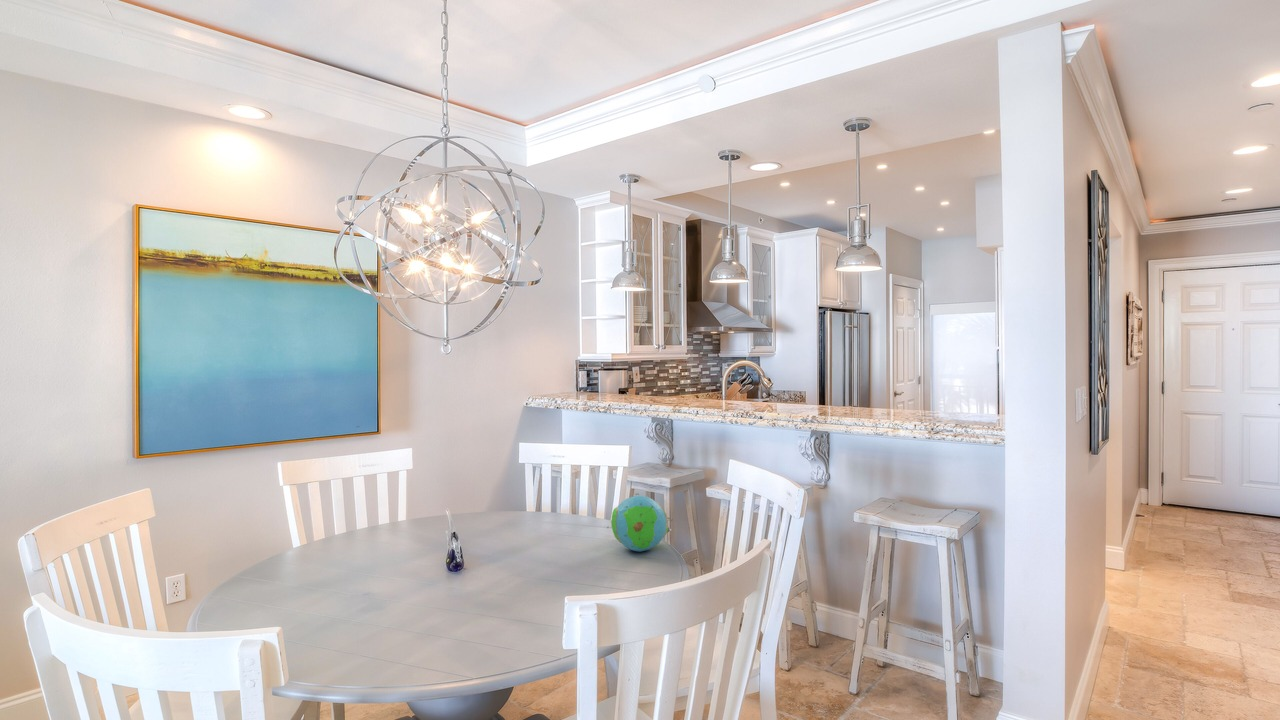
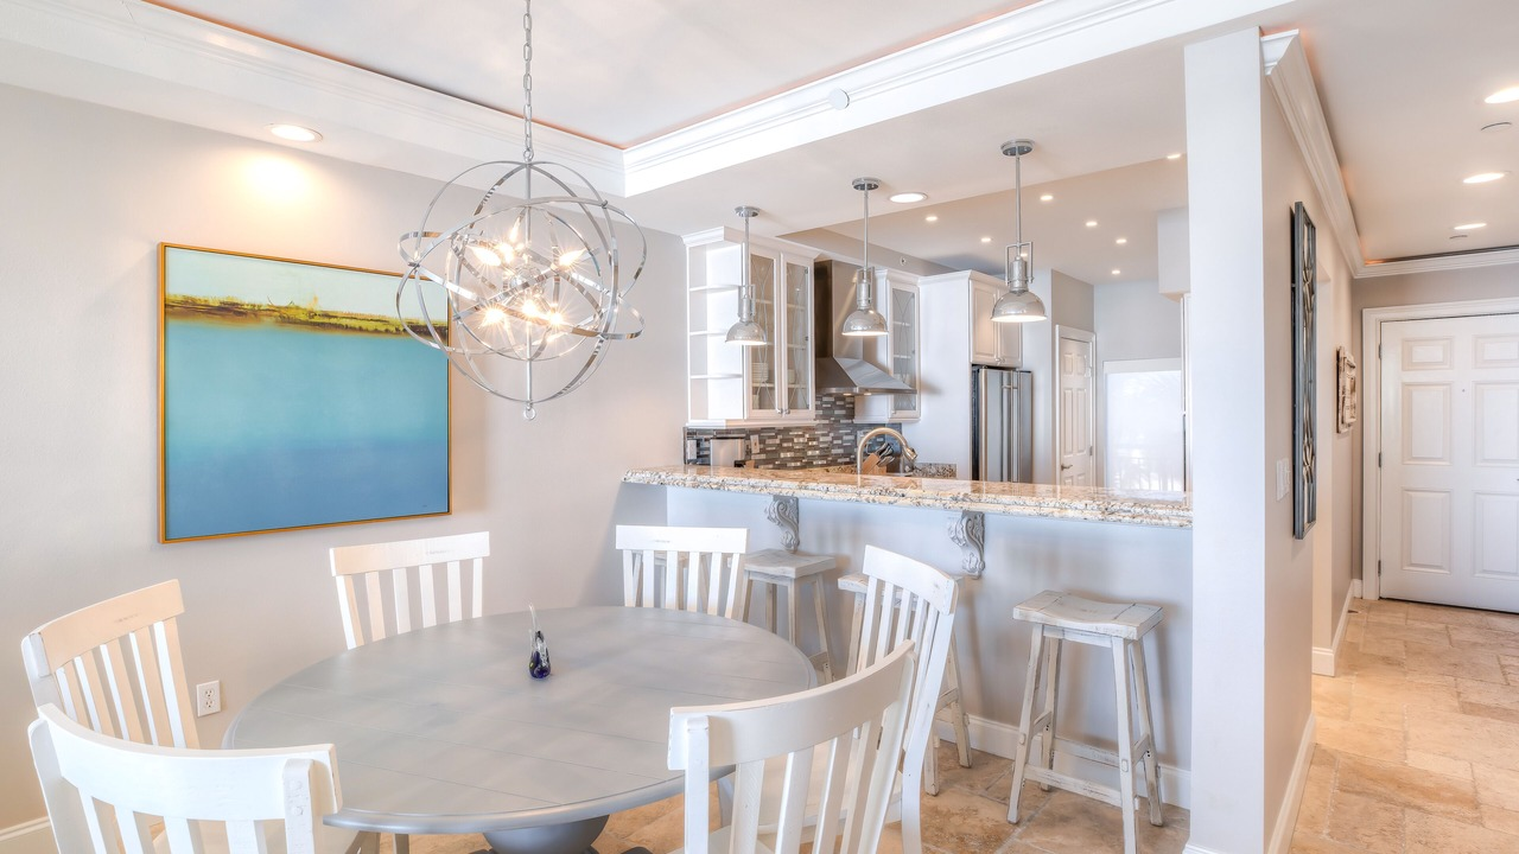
- decorative ball [606,493,674,553]
